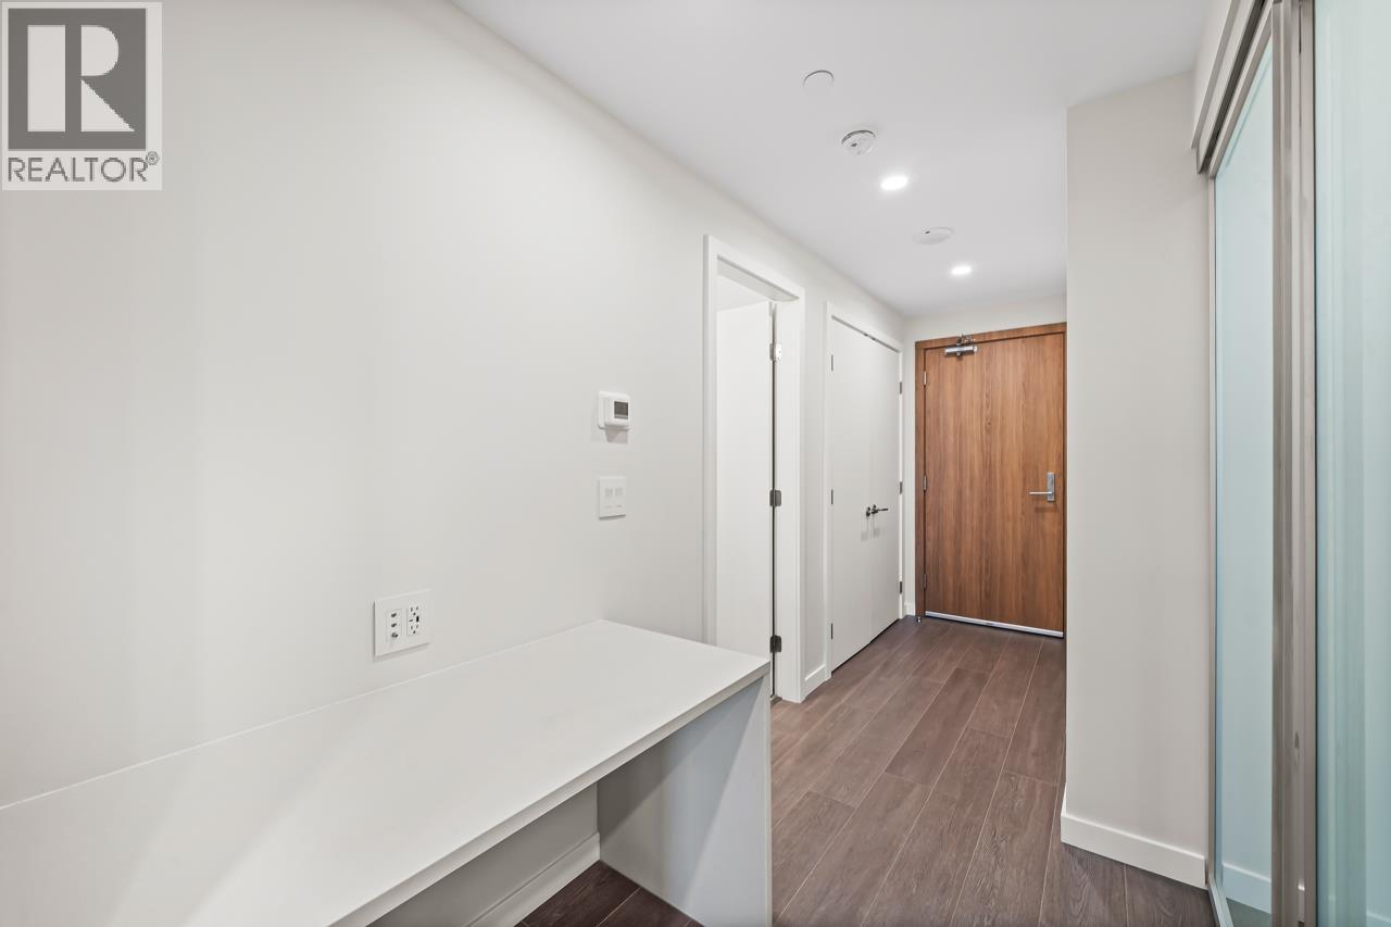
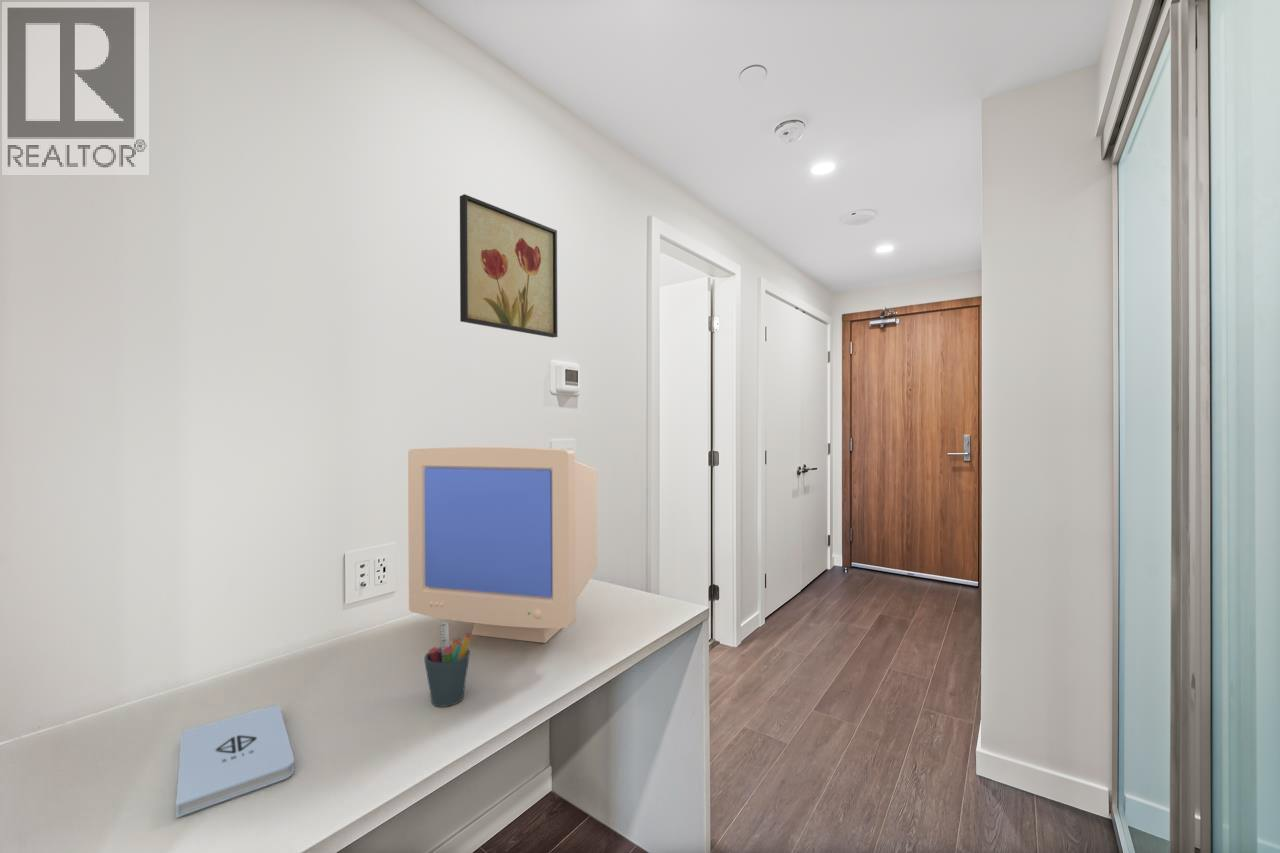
+ computer monitor [407,446,598,644]
+ pen holder [423,621,473,708]
+ notepad [175,705,295,819]
+ wall art [459,193,559,339]
